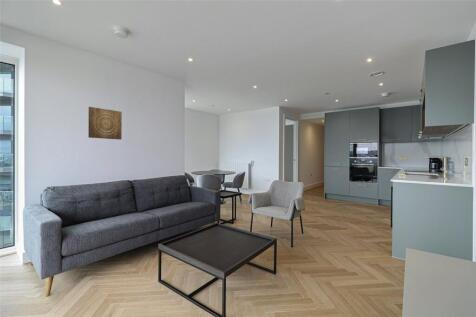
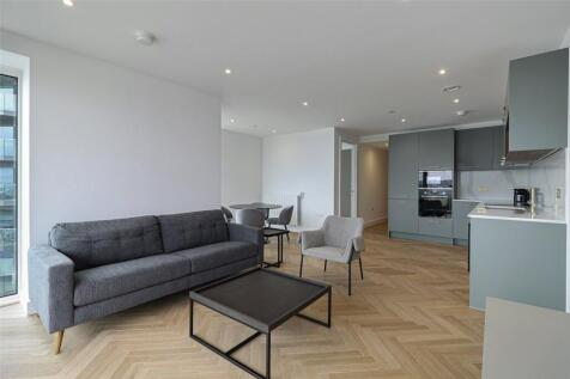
- wall art [87,106,123,141]
